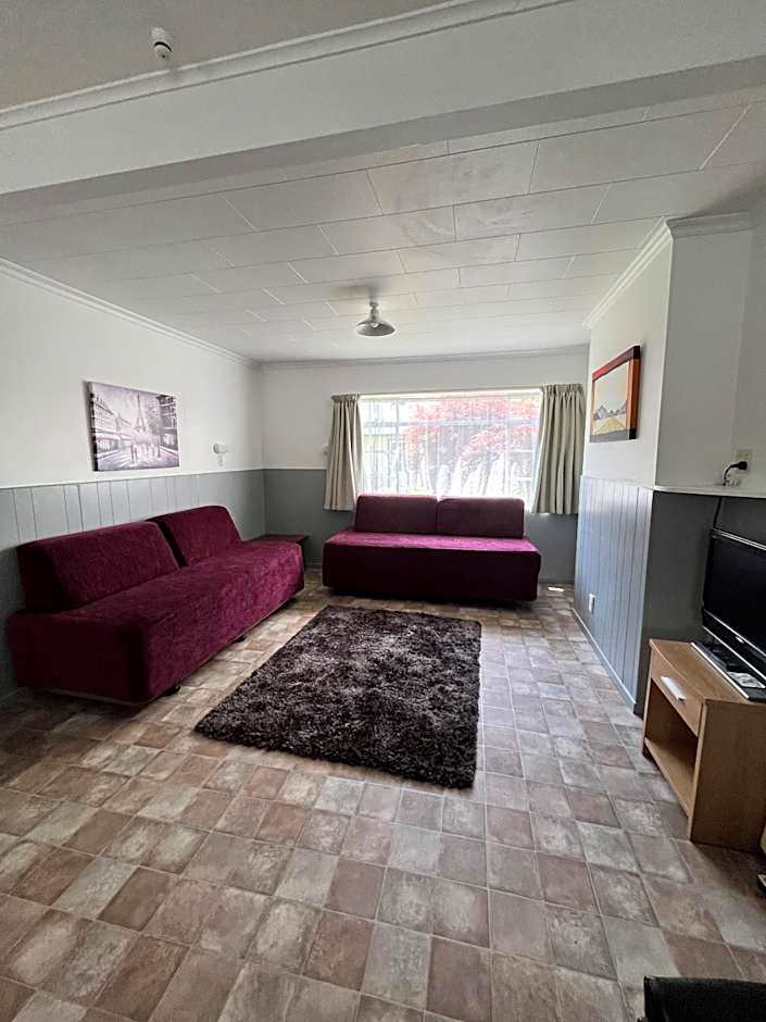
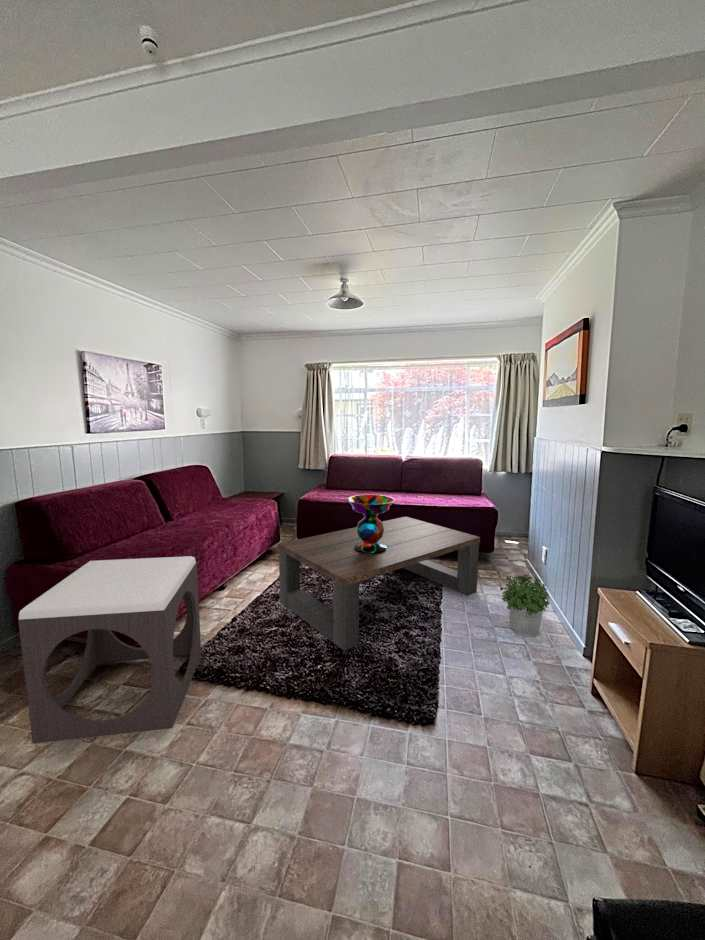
+ coffee table [278,516,481,652]
+ footstool [17,555,202,744]
+ decorative bowl [346,494,396,554]
+ potted plant [499,573,551,637]
